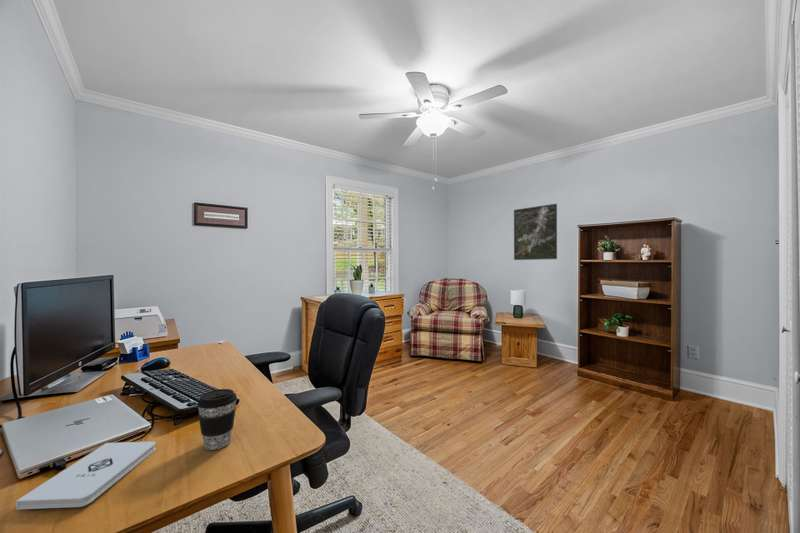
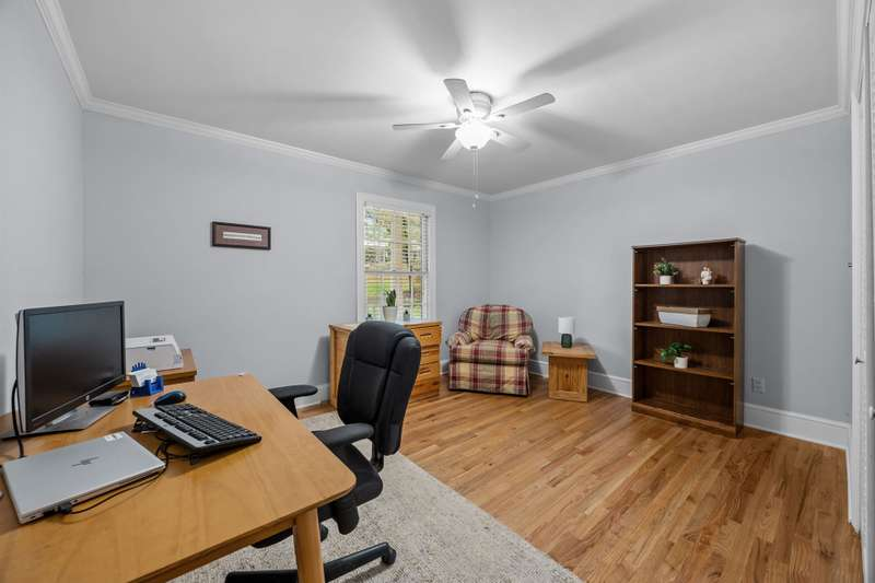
- notepad [15,441,157,510]
- coffee cup [196,388,238,451]
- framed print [513,203,558,261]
